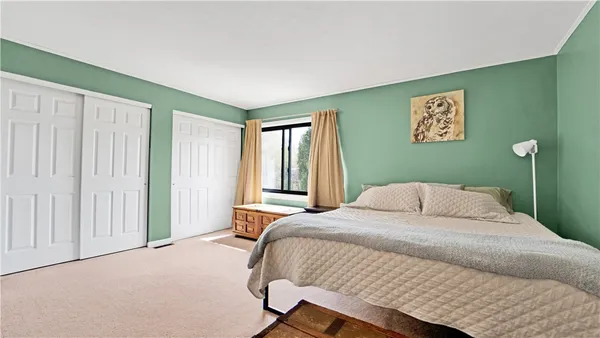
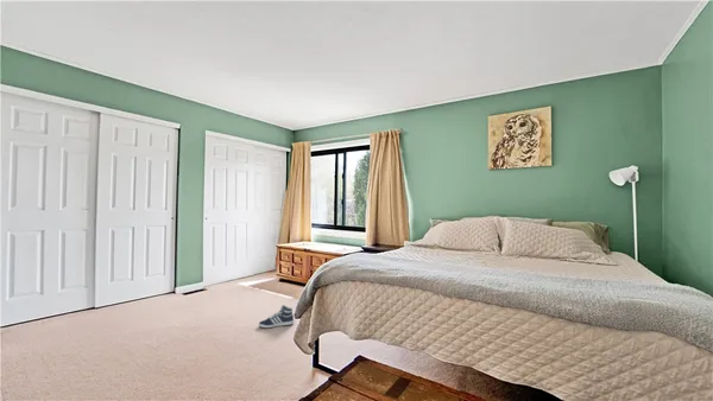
+ sneaker [258,304,295,329]
